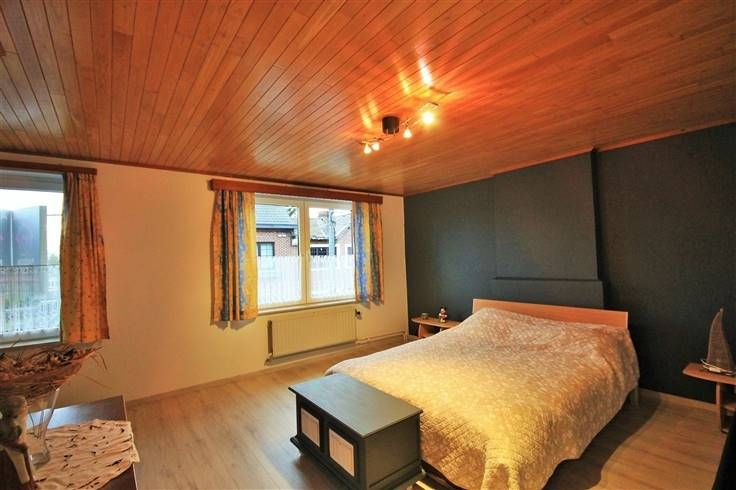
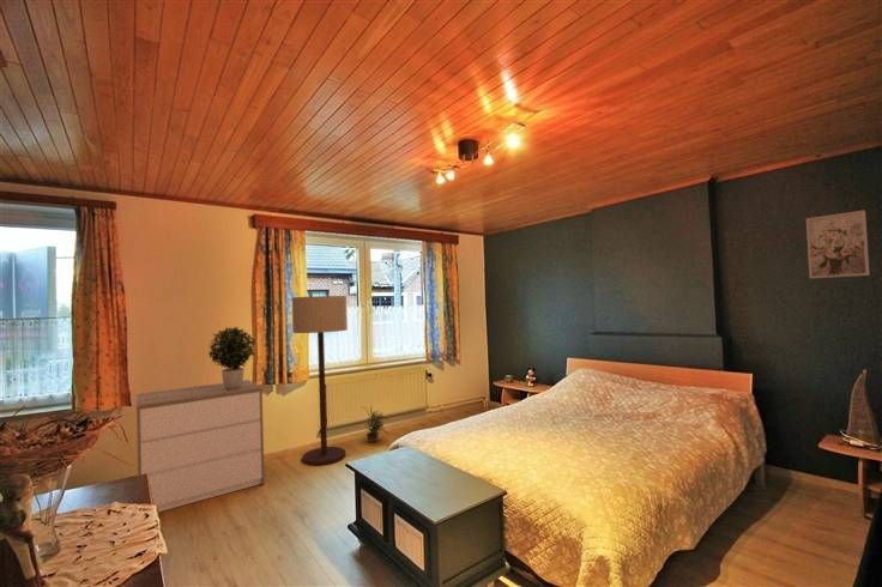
+ potted plant [207,326,258,391]
+ dresser [135,379,266,513]
+ wall art [805,210,870,279]
+ potted plant [362,406,391,443]
+ floor lamp [291,295,349,467]
